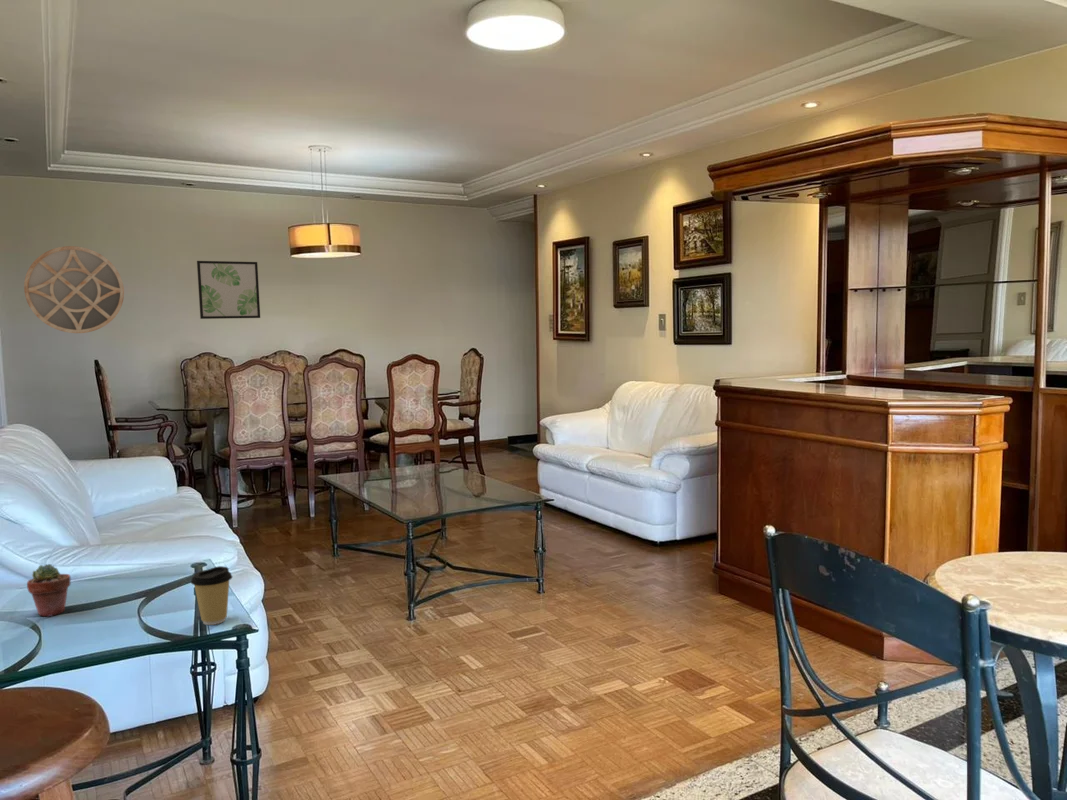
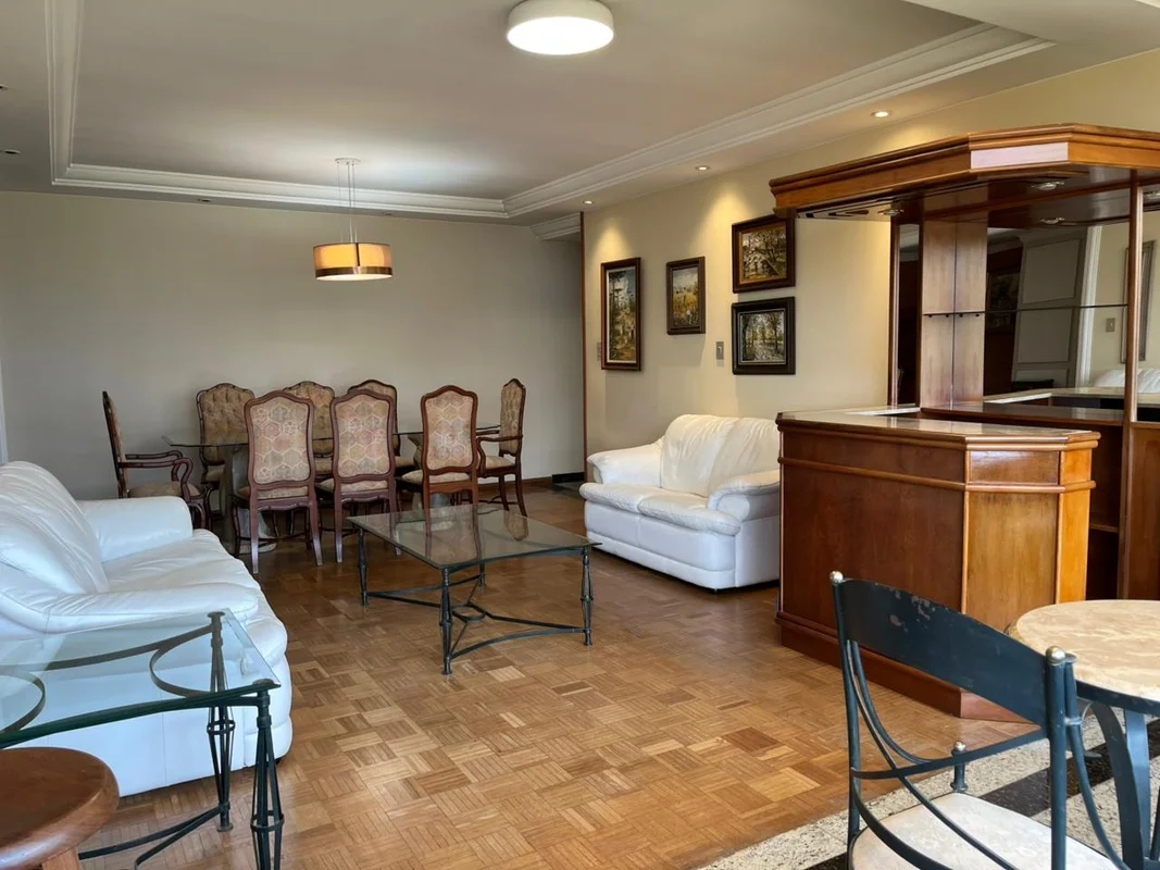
- coffee cup [190,565,233,626]
- wall art [196,260,261,320]
- potted succulent [26,563,72,618]
- home mirror [23,245,125,334]
